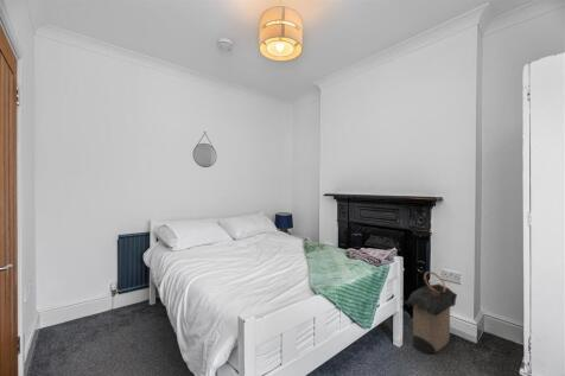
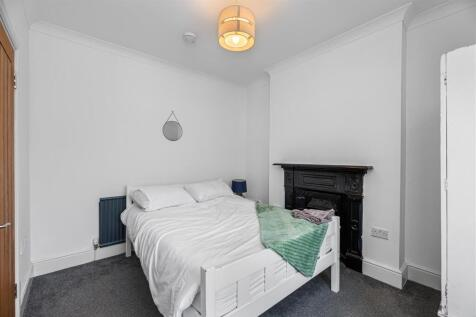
- laundry hamper [405,270,458,356]
